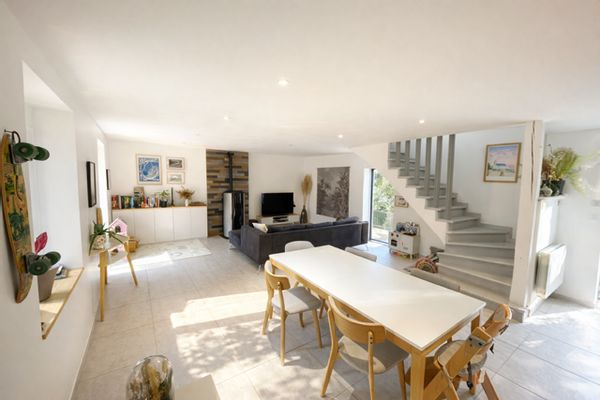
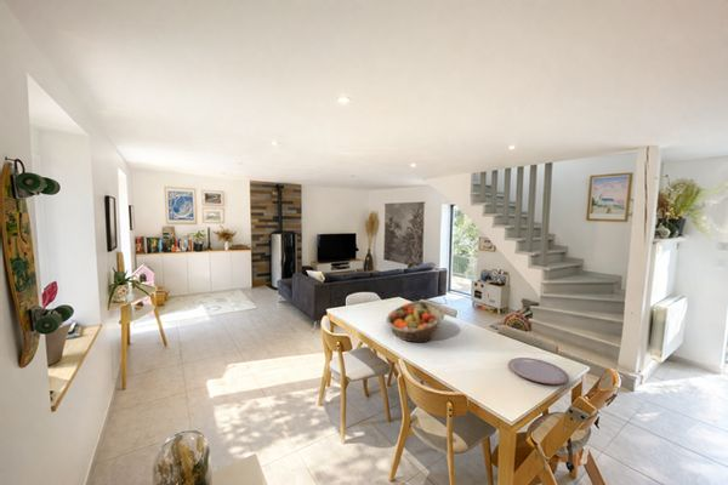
+ fruit basket [386,299,447,344]
+ plate [507,356,569,386]
